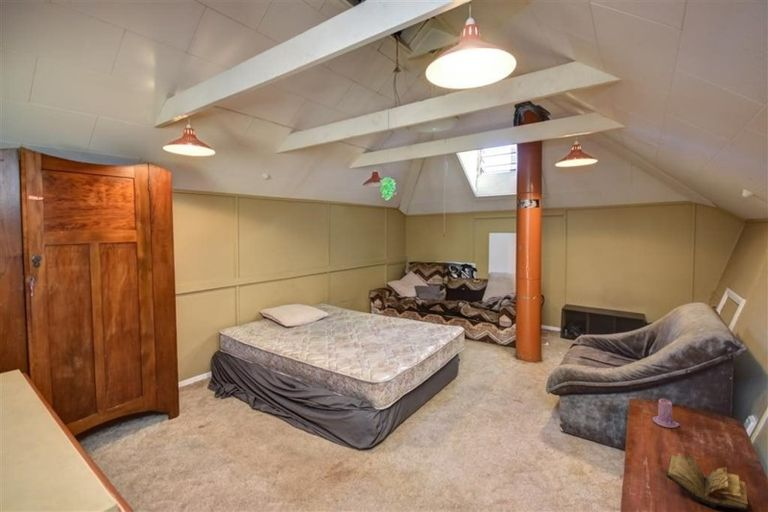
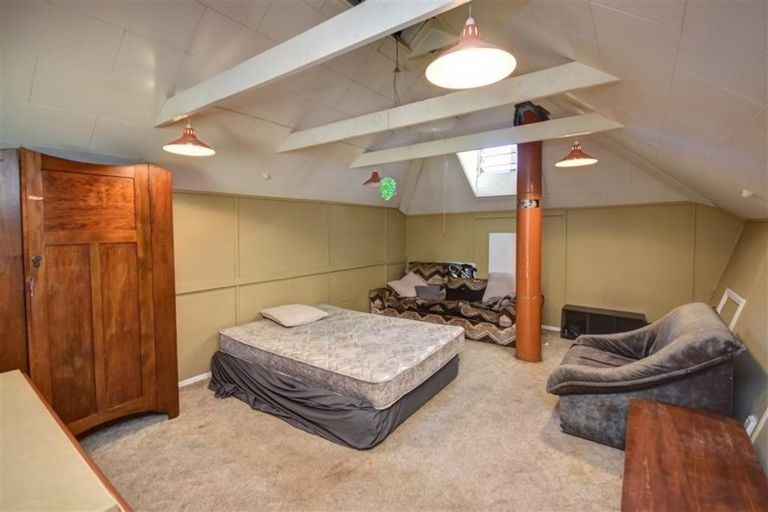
- book [665,452,749,512]
- candle [652,396,680,429]
